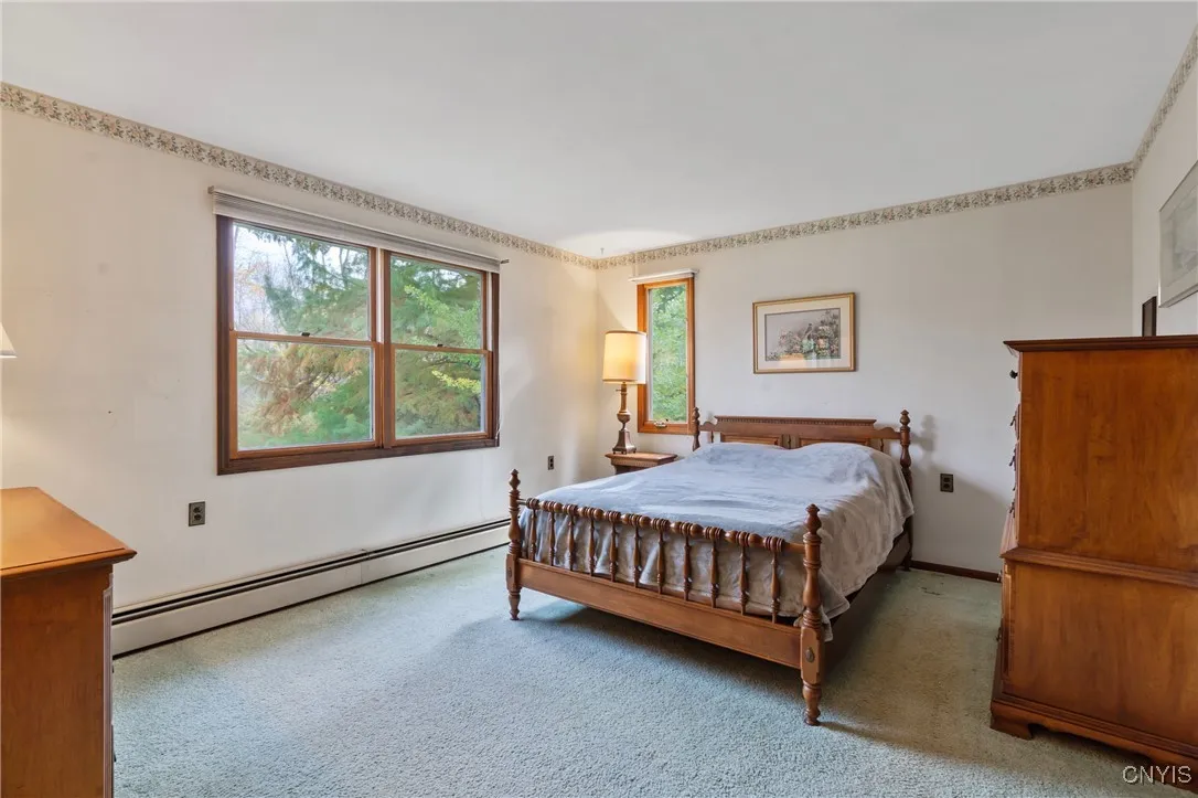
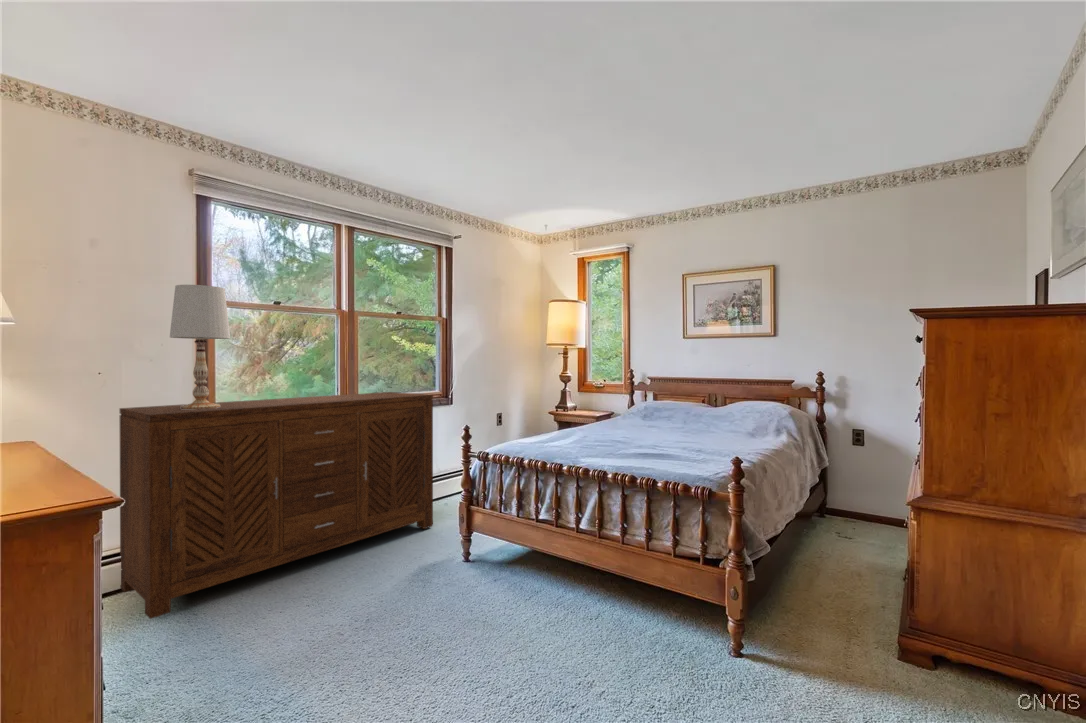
+ sideboard [118,391,434,620]
+ table lamp [169,284,231,409]
